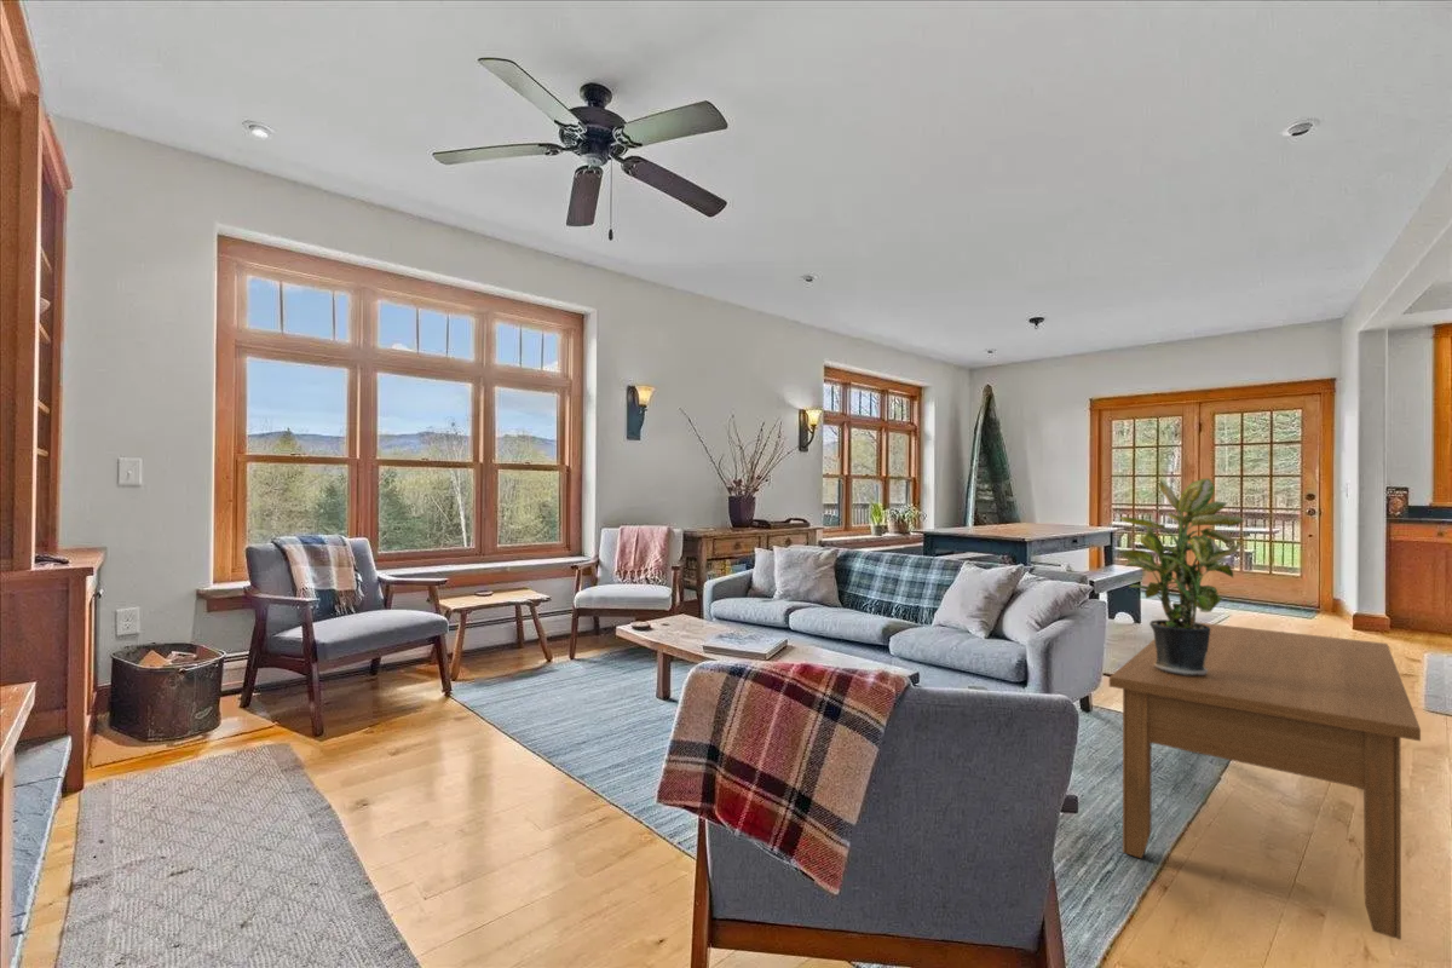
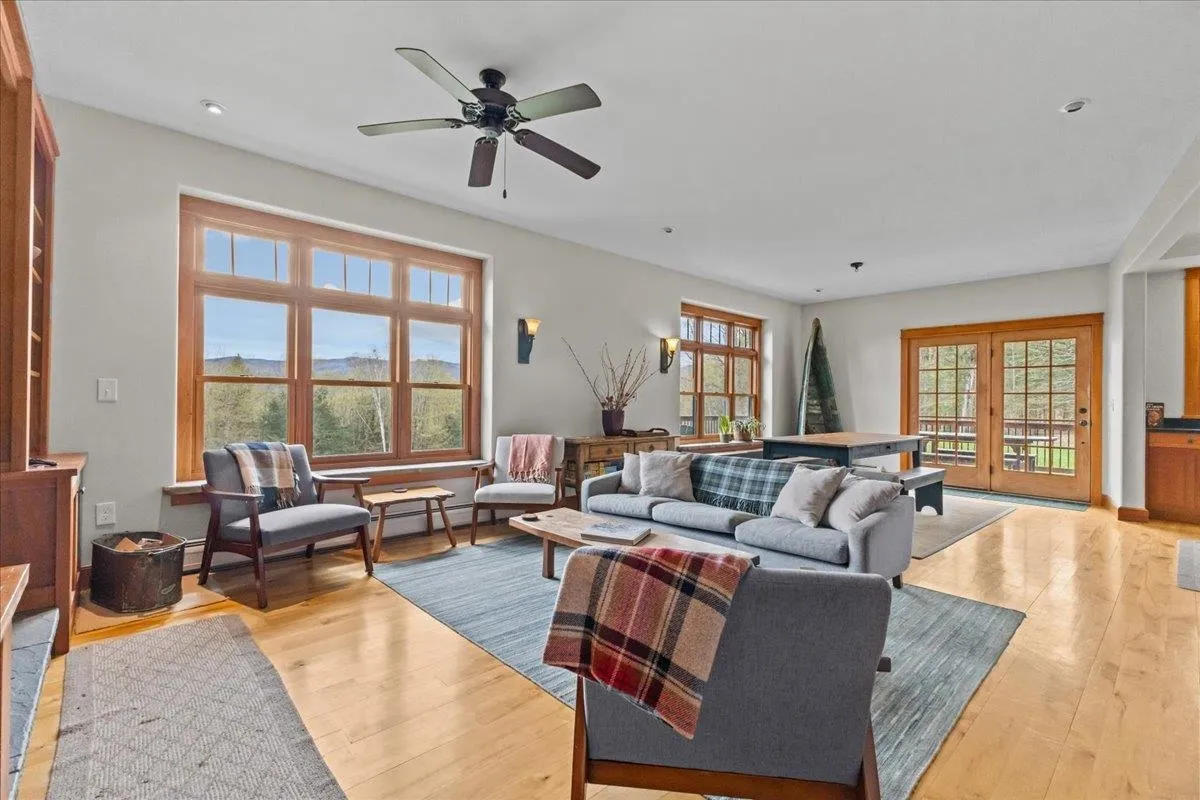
- potted plant [1119,477,1245,676]
- coffee table [1108,621,1422,941]
